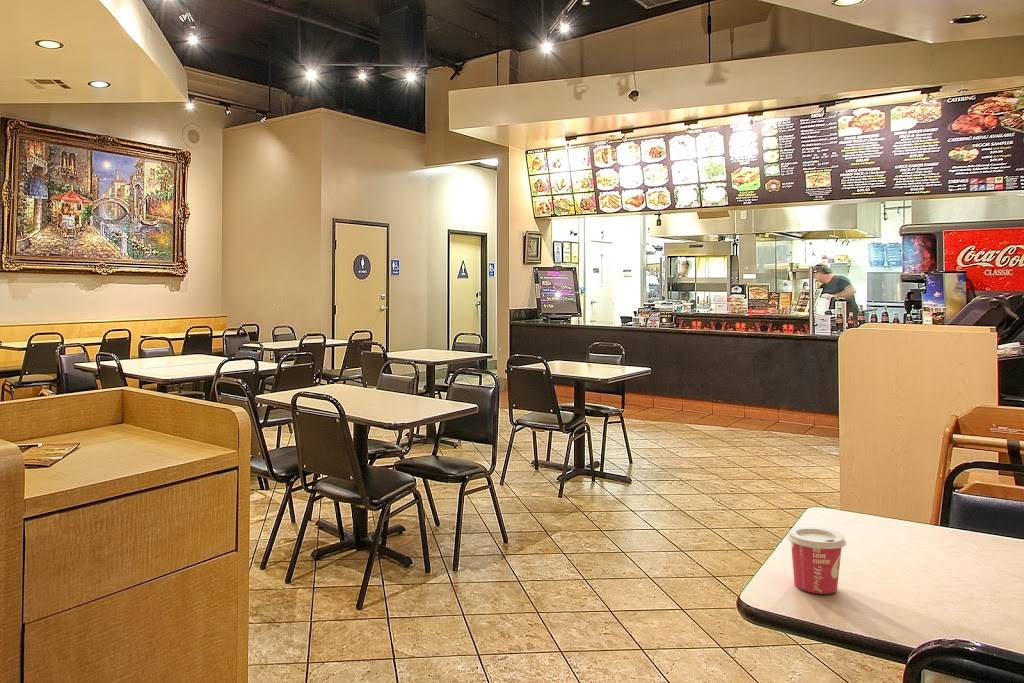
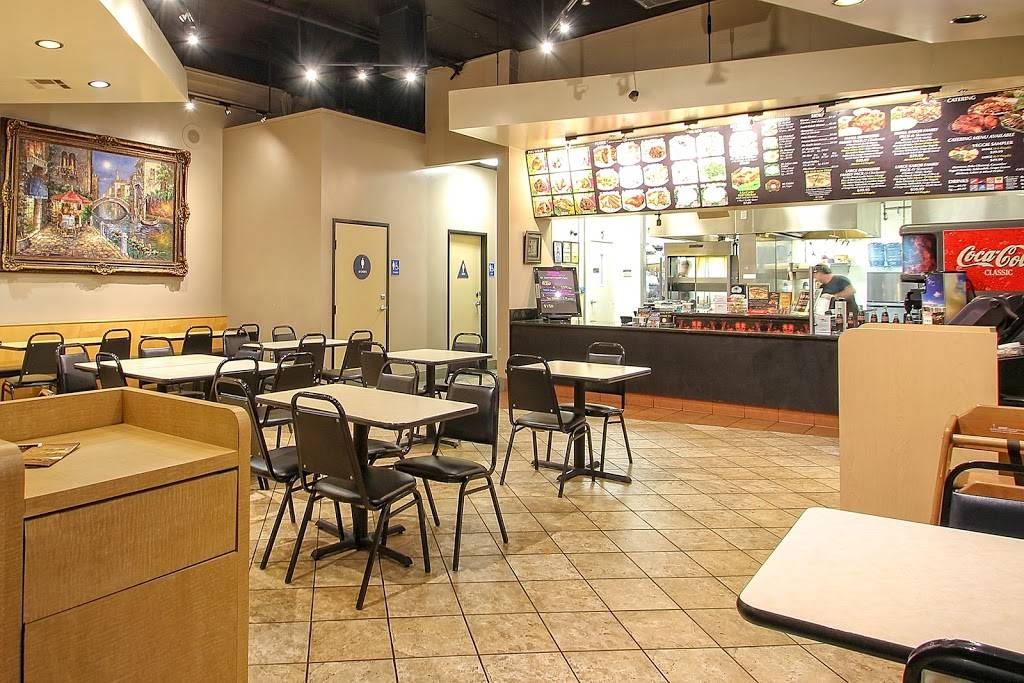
- cup [786,526,847,595]
